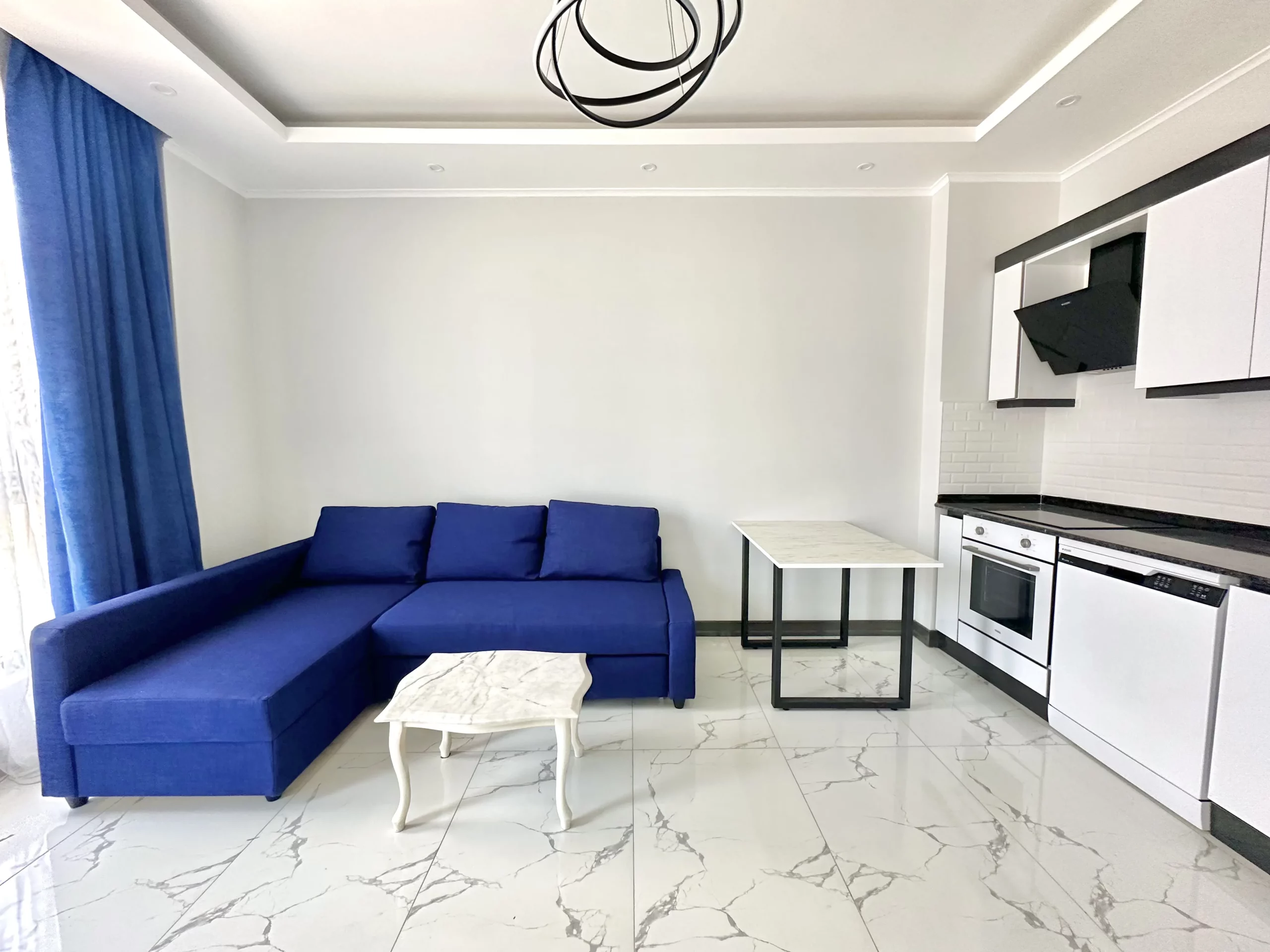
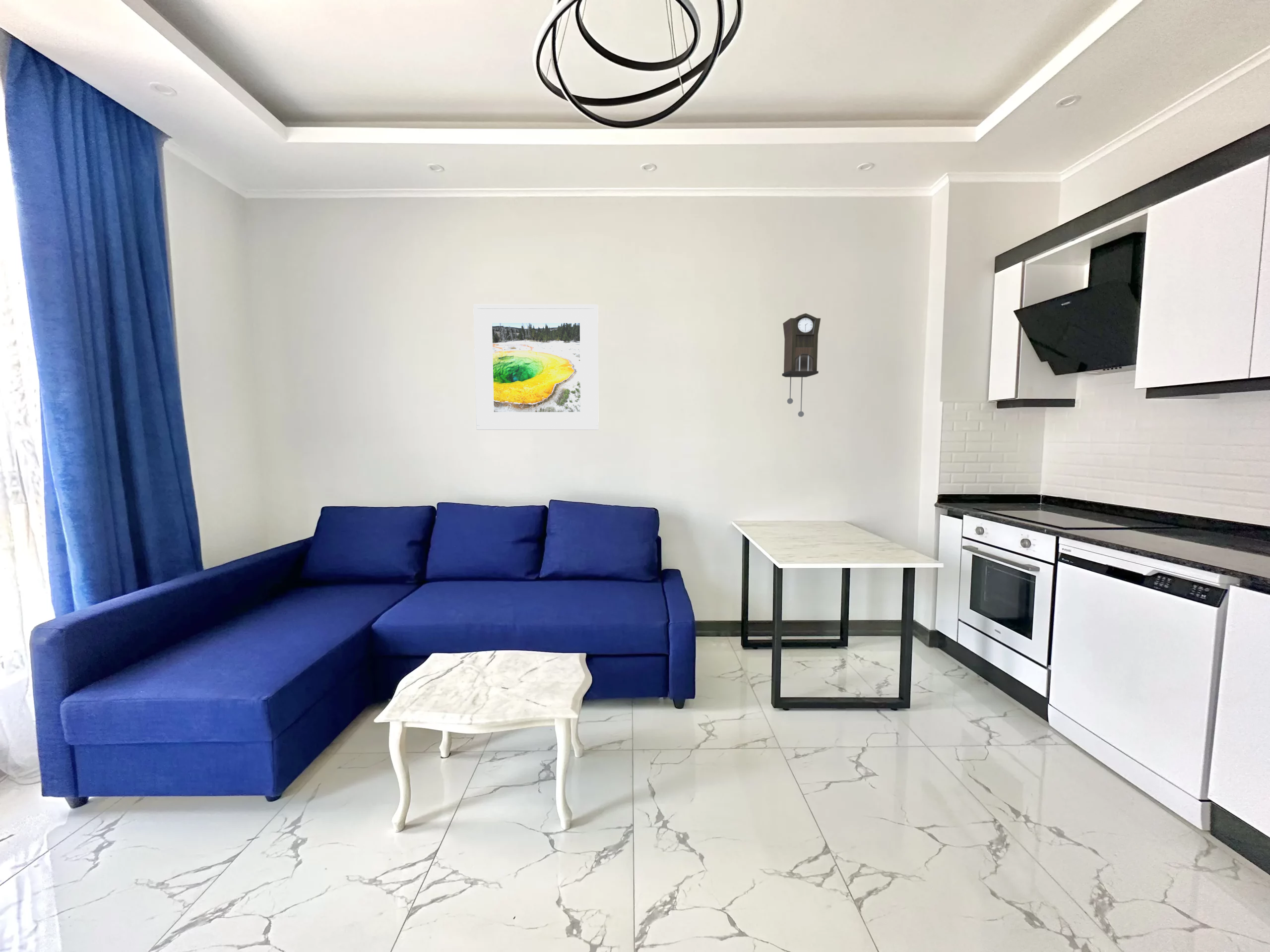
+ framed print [473,304,599,430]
+ pendulum clock [781,313,821,417]
